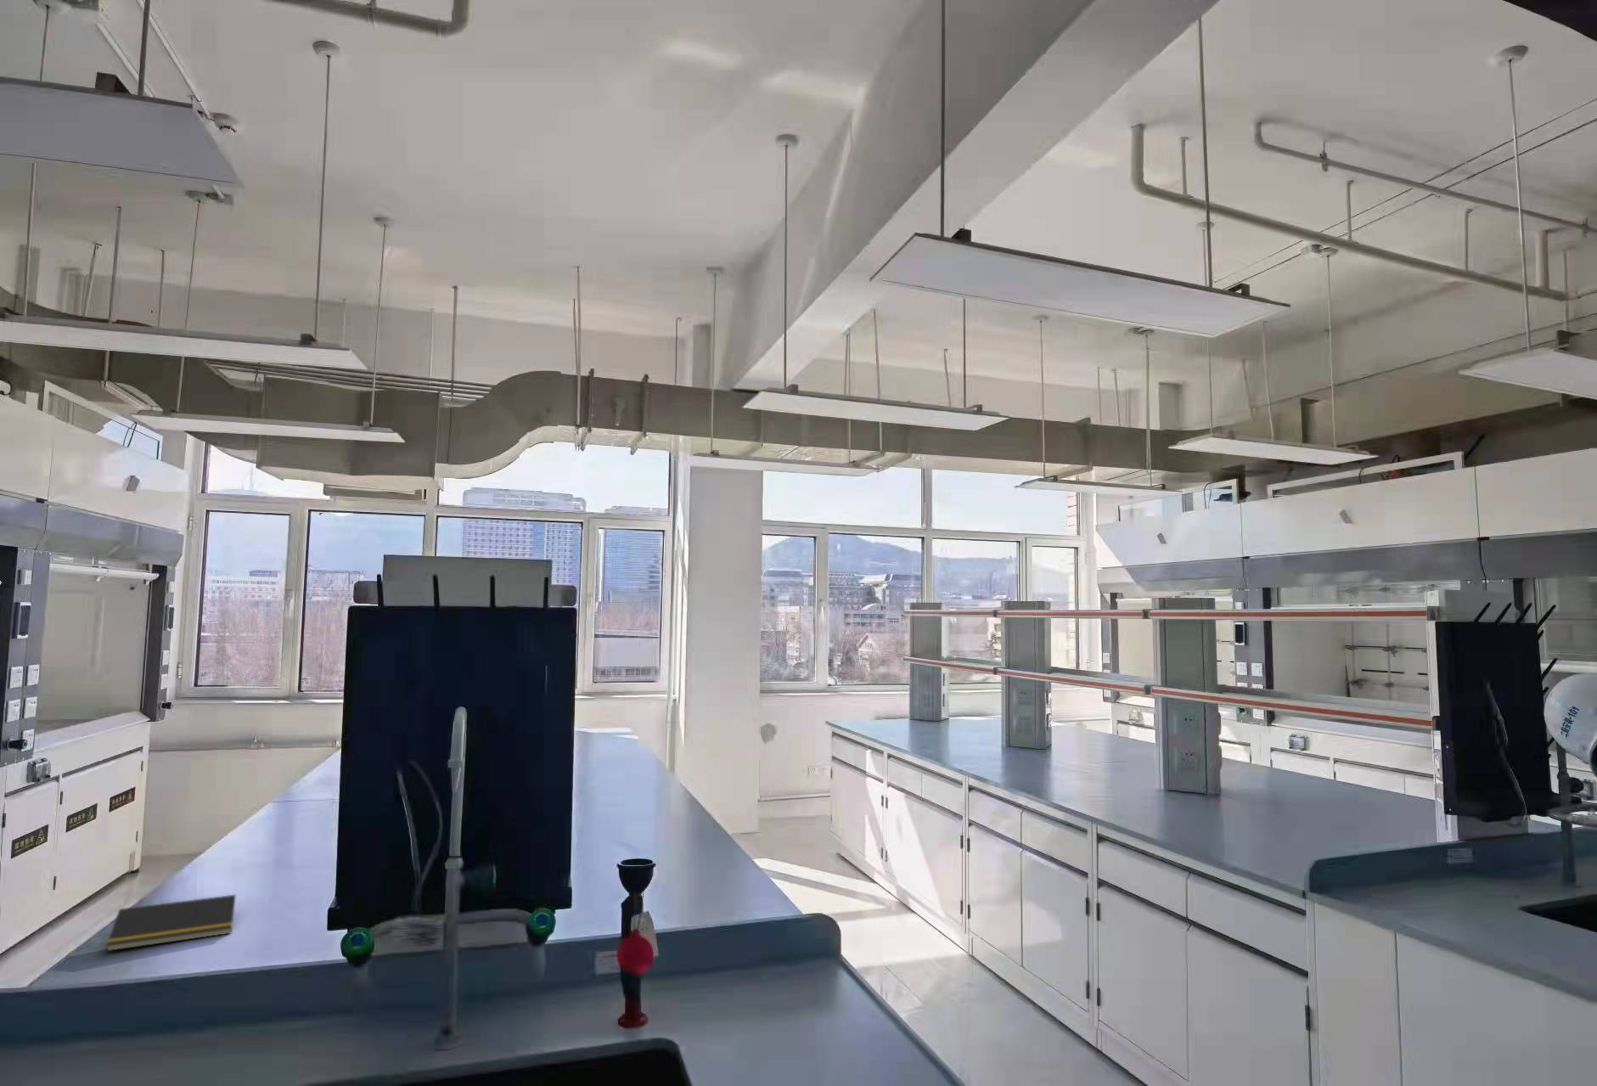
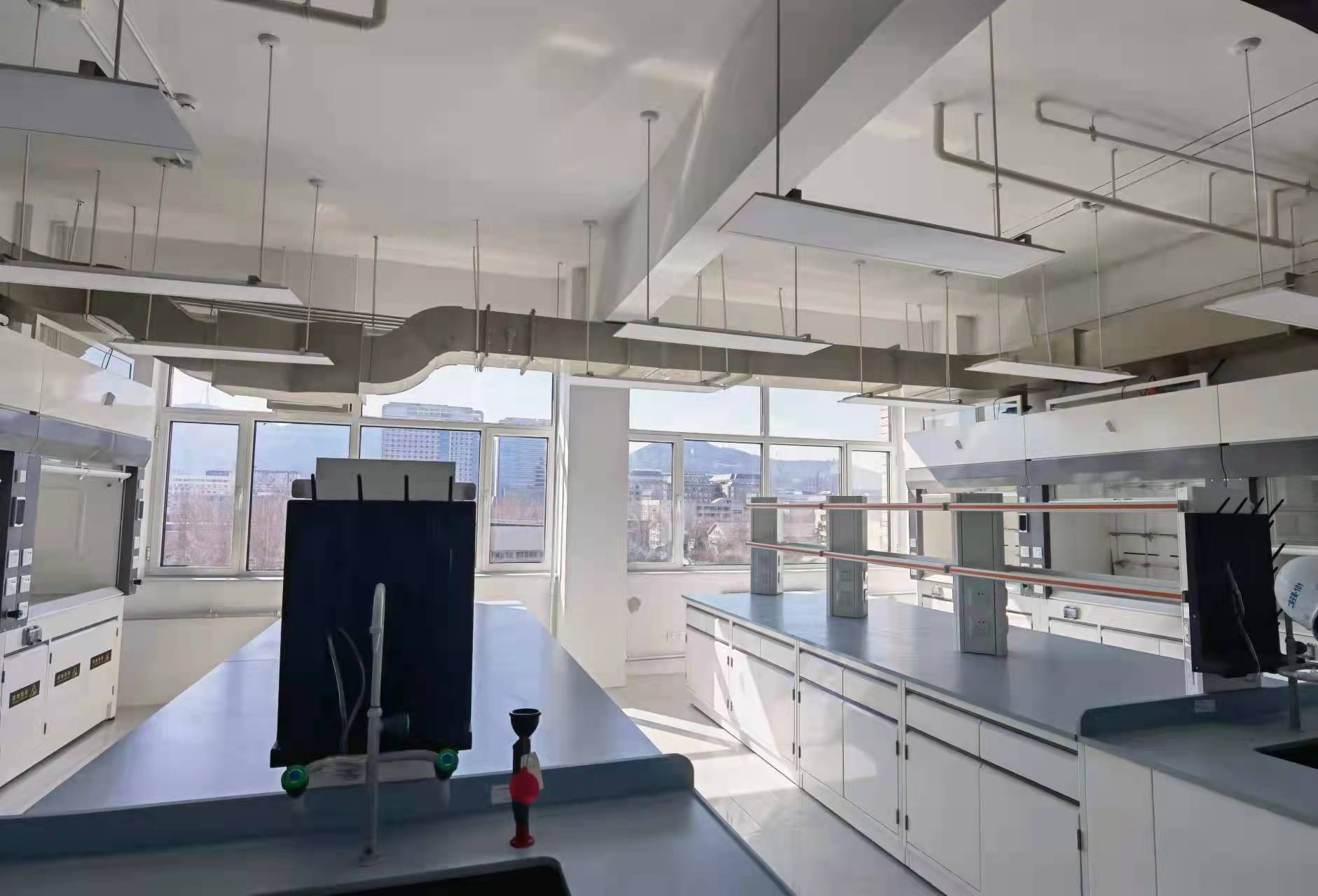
- notepad [105,894,236,951]
